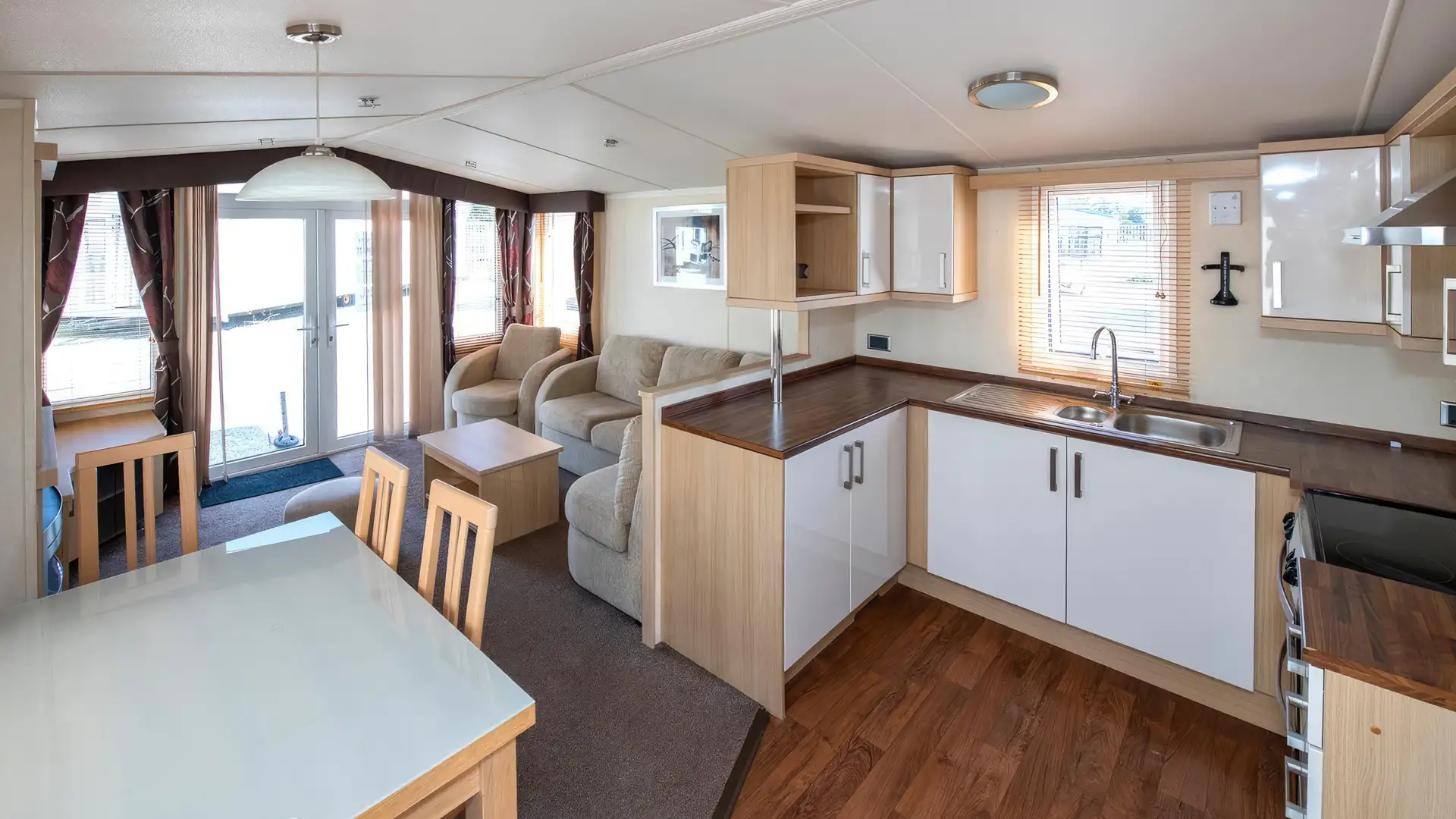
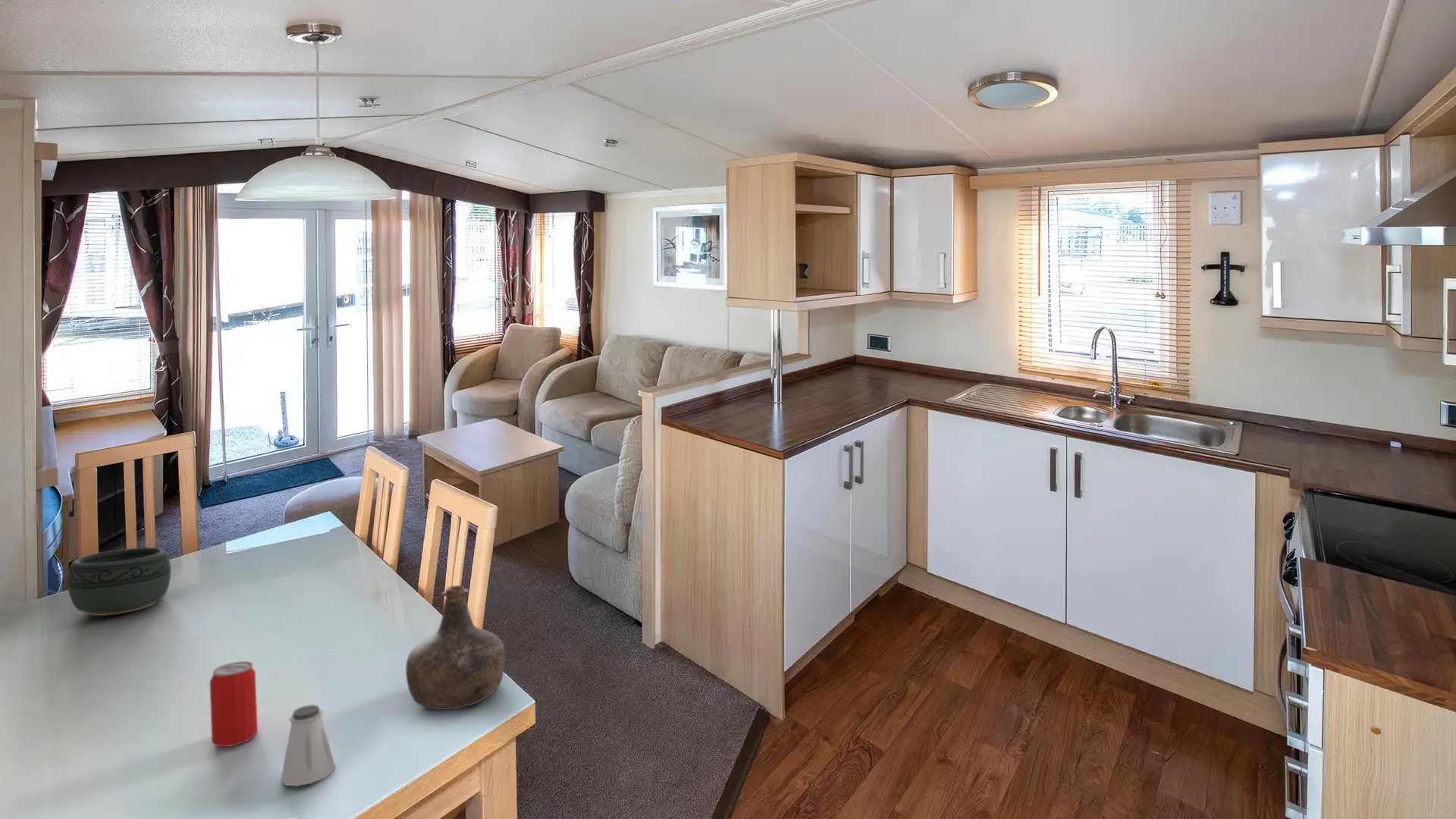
+ saltshaker [280,704,335,787]
+ bottle [405,585,506,711]
+ bowl [67,547,171,617]
+ beverage can [209,661,259,748]
